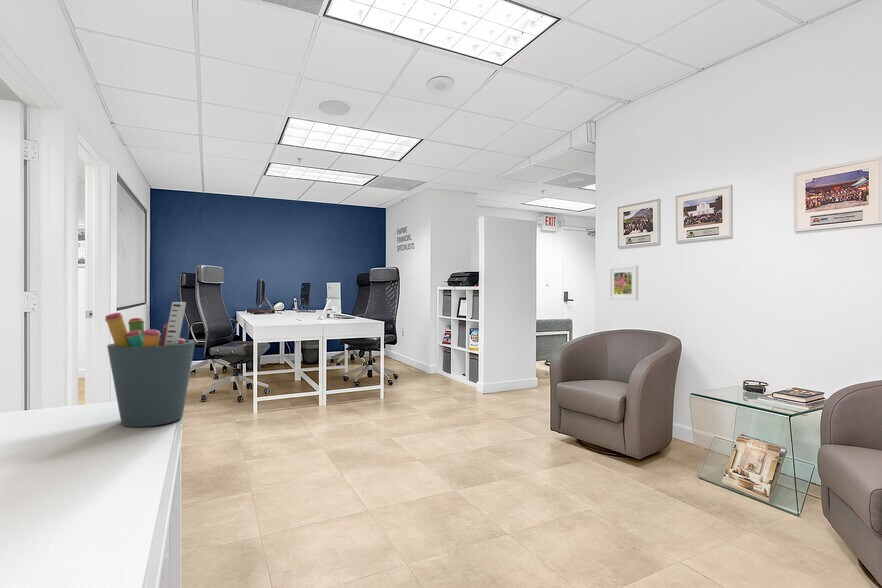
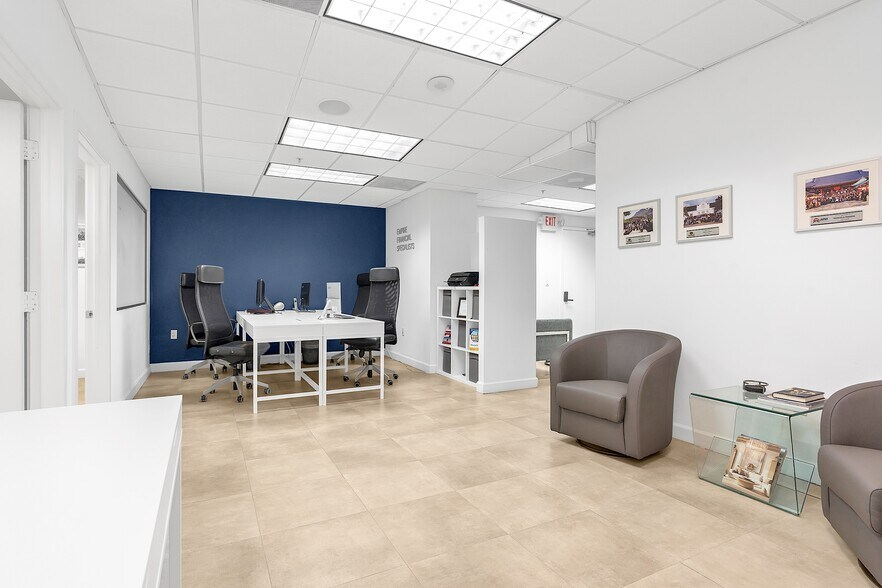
- pen holder [104,301,196,428]
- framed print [608,264,639,302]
